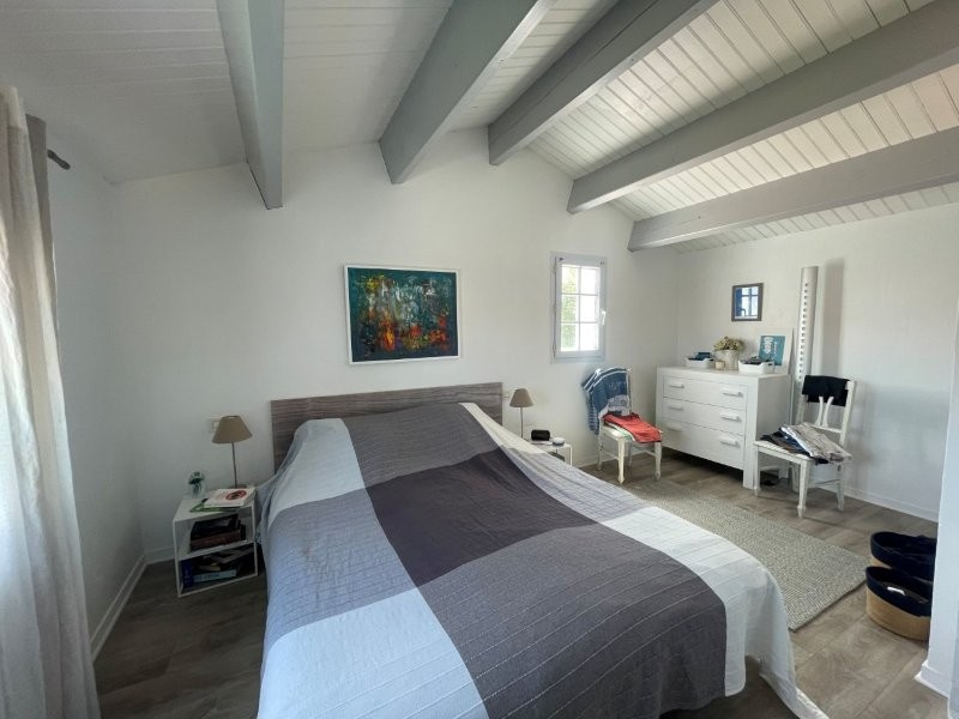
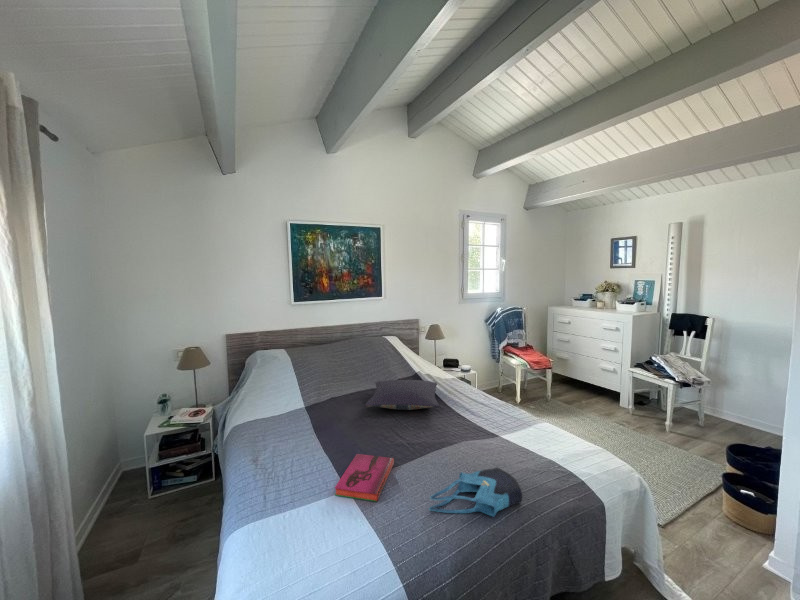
+ tote bag [428,466,523,518]
+ hardback book [334,453,395,503]
+ pillow [364,379,441,411]
